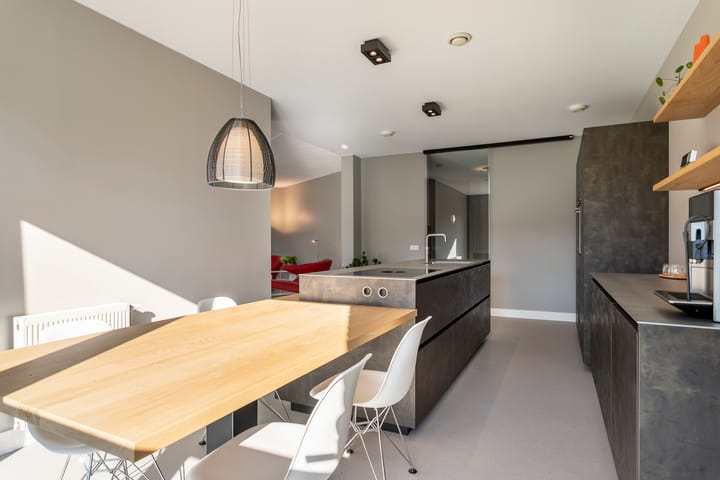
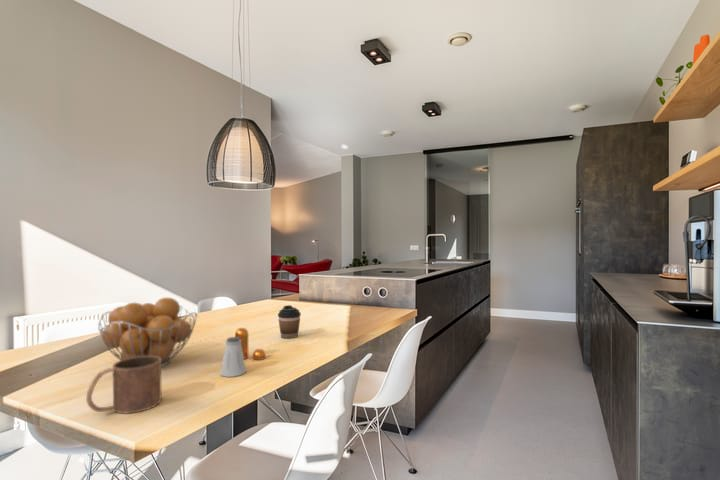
+ saltshaker [219,336,247,378]
+ mug [85,356,162,414]
+ coffee cup [277,304,302,339]
+ pepper shaker [234,327,267,361]
+ fruit basket [97,297,198,368]
